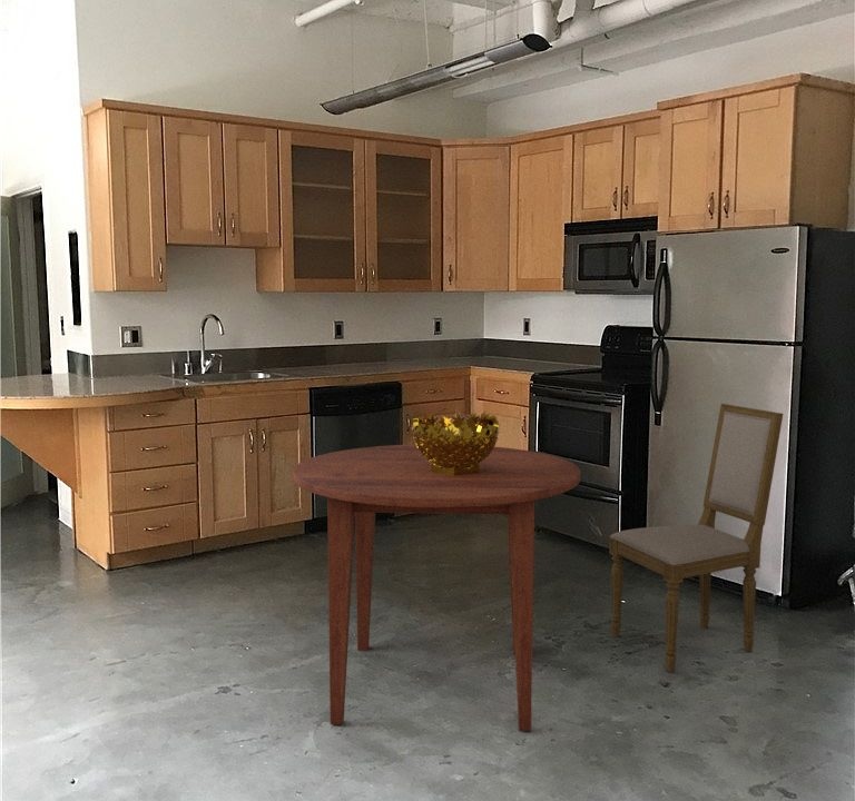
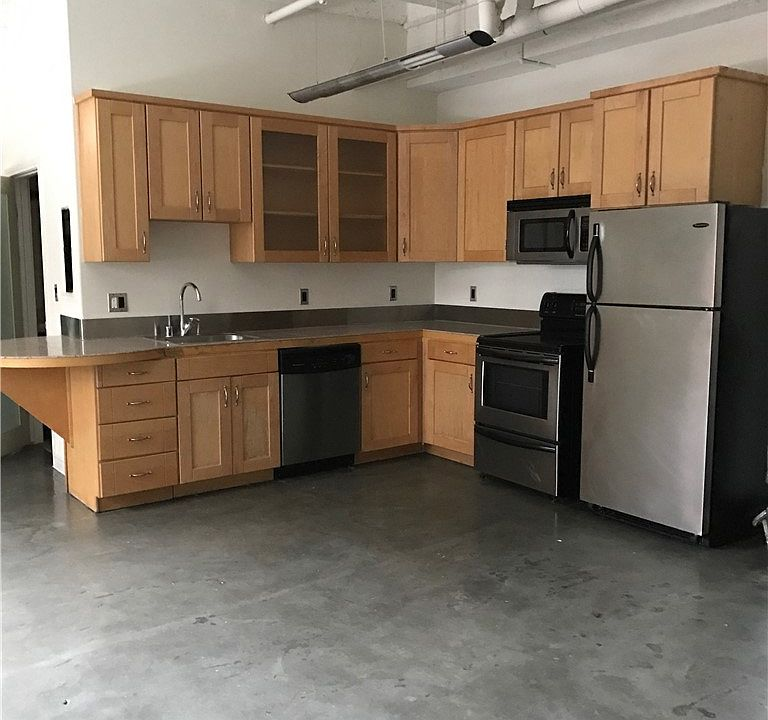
- decorative bowl [411,412,501,475]
- dining table [292,444,581,732]
- dining chair [609,403,784,673]
